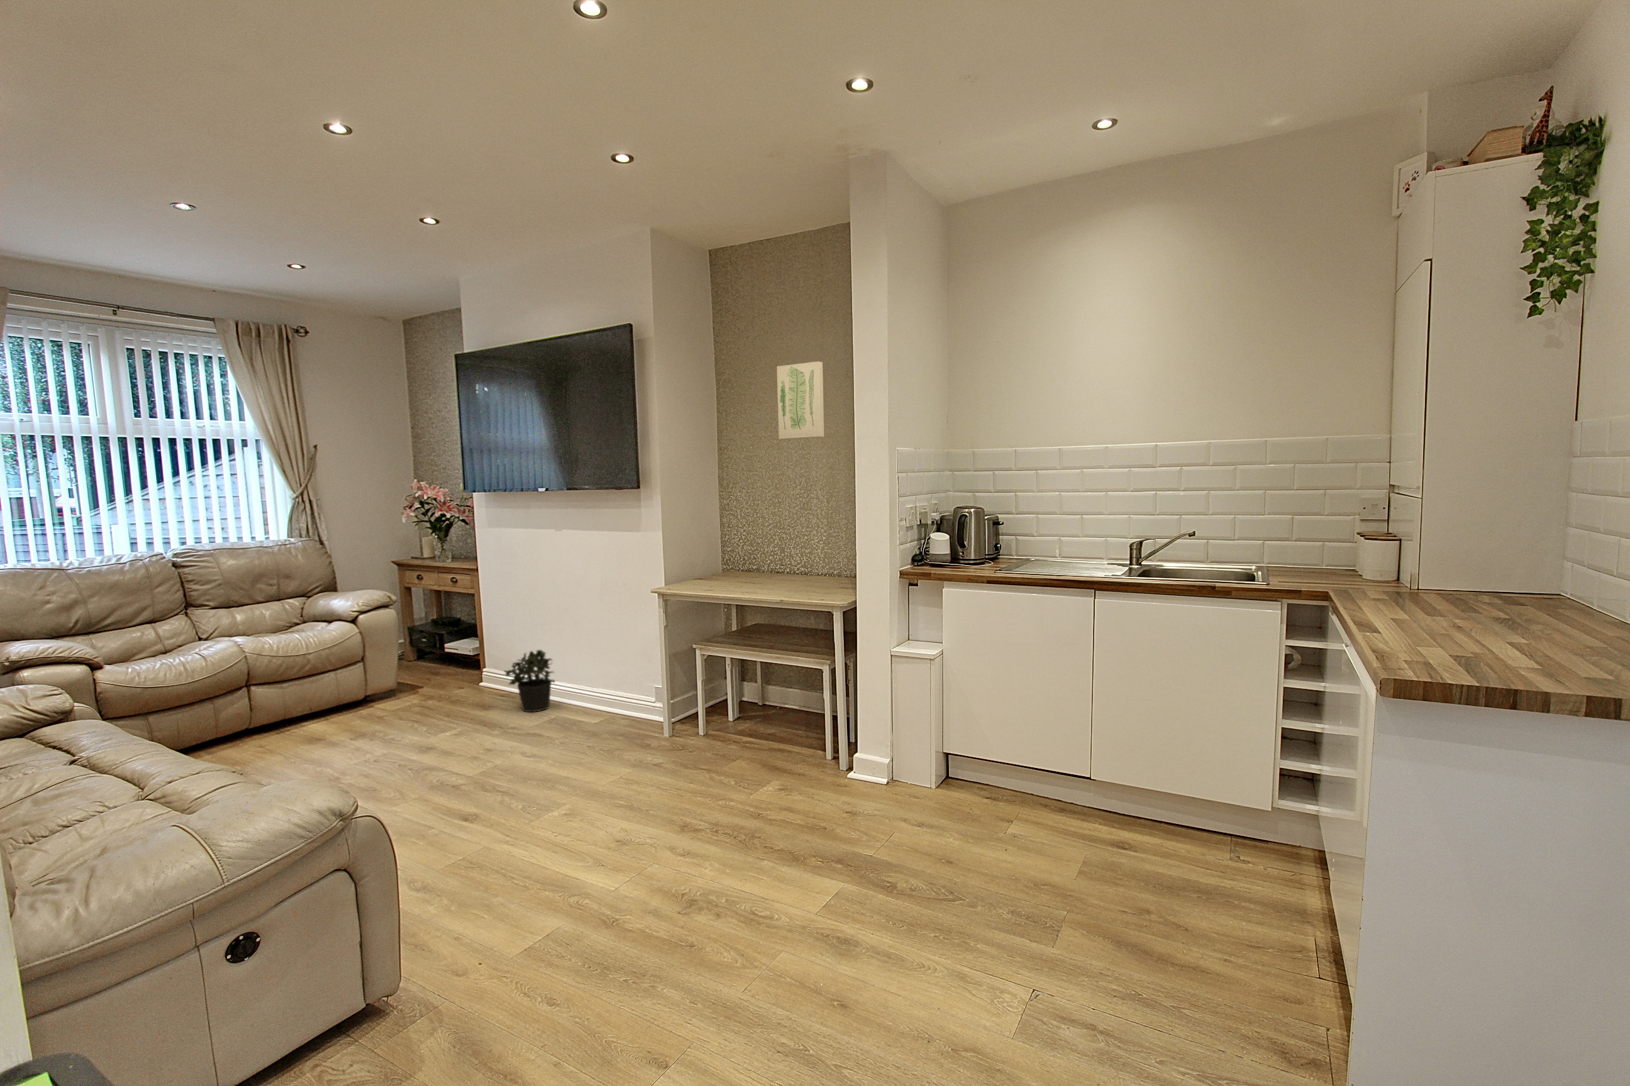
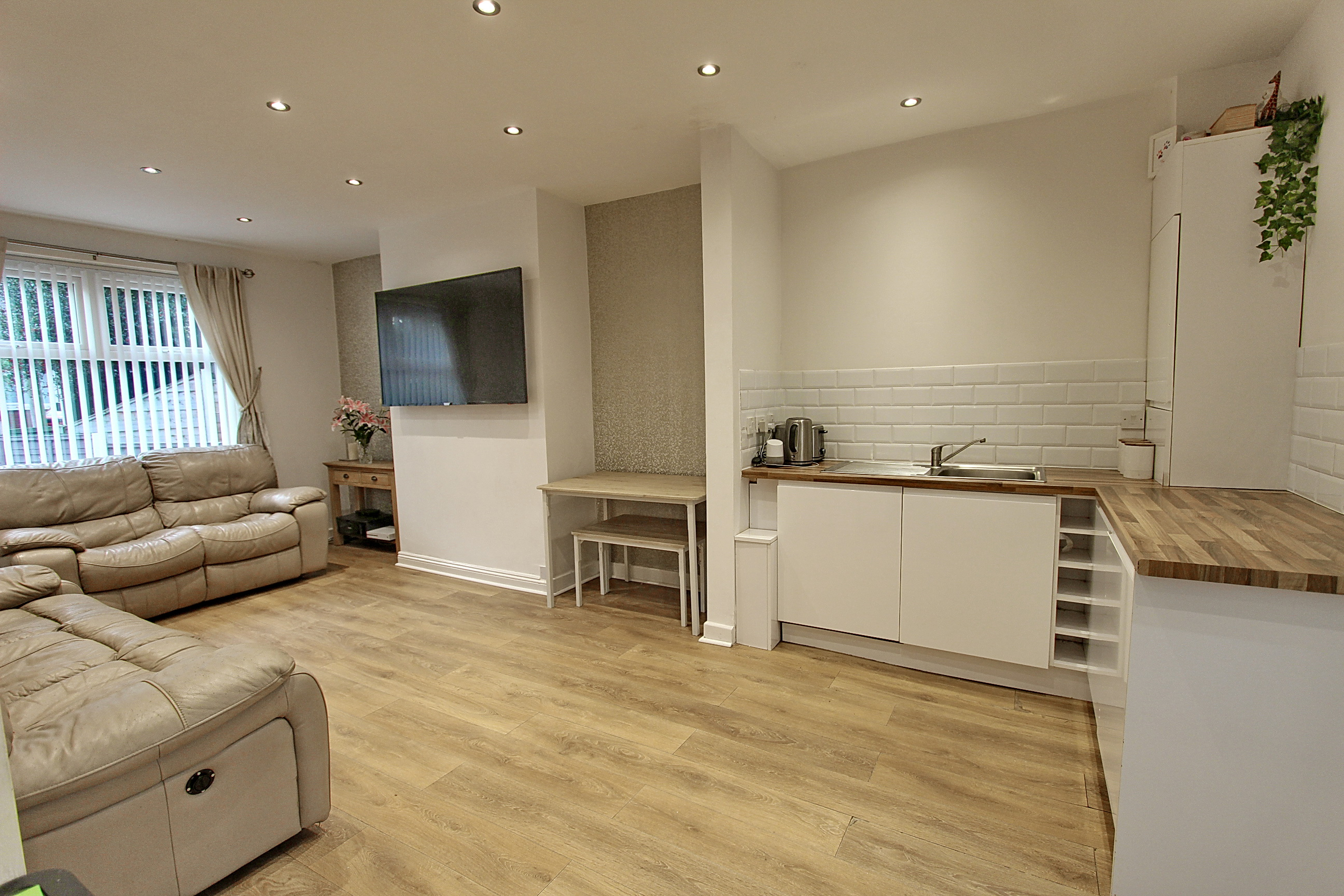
- wall art [776,361,825,440]
- potted plant [503,650,555,713]
